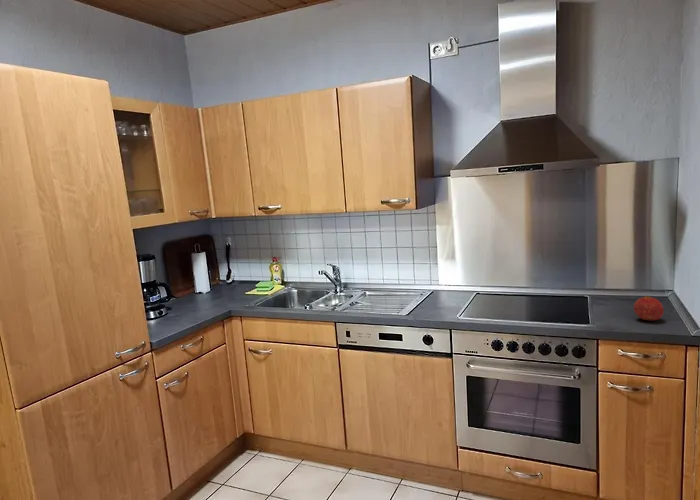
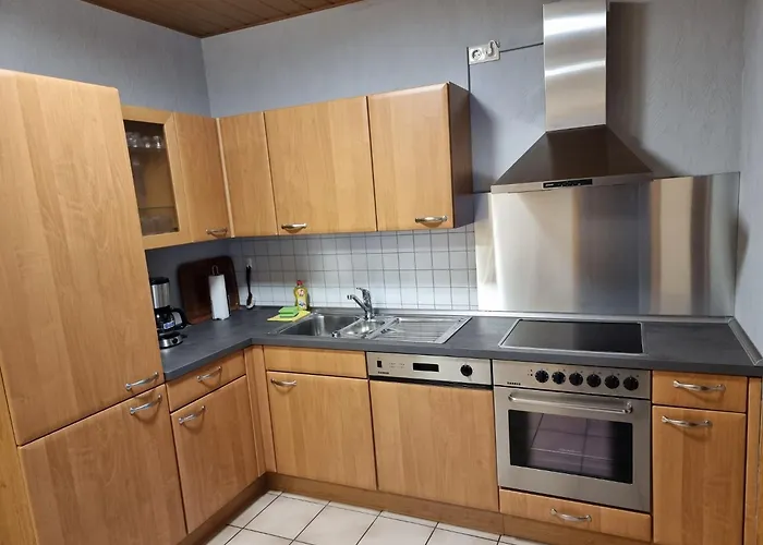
- fruit [633,295,665,322]
